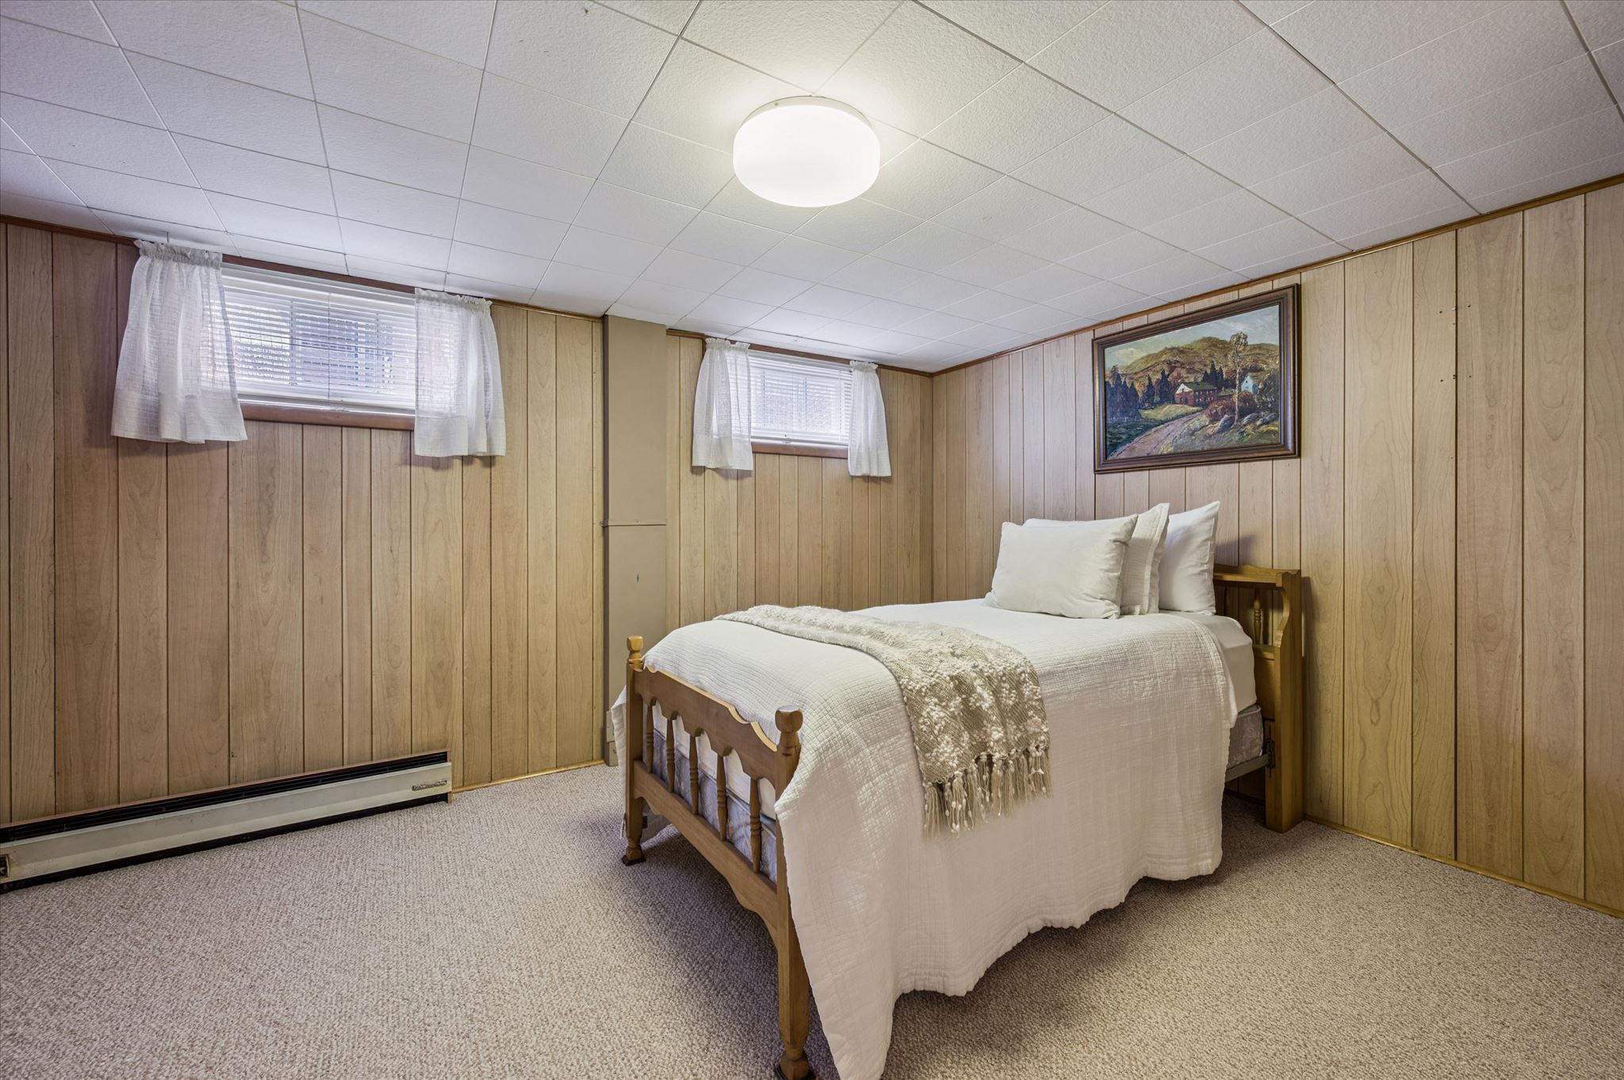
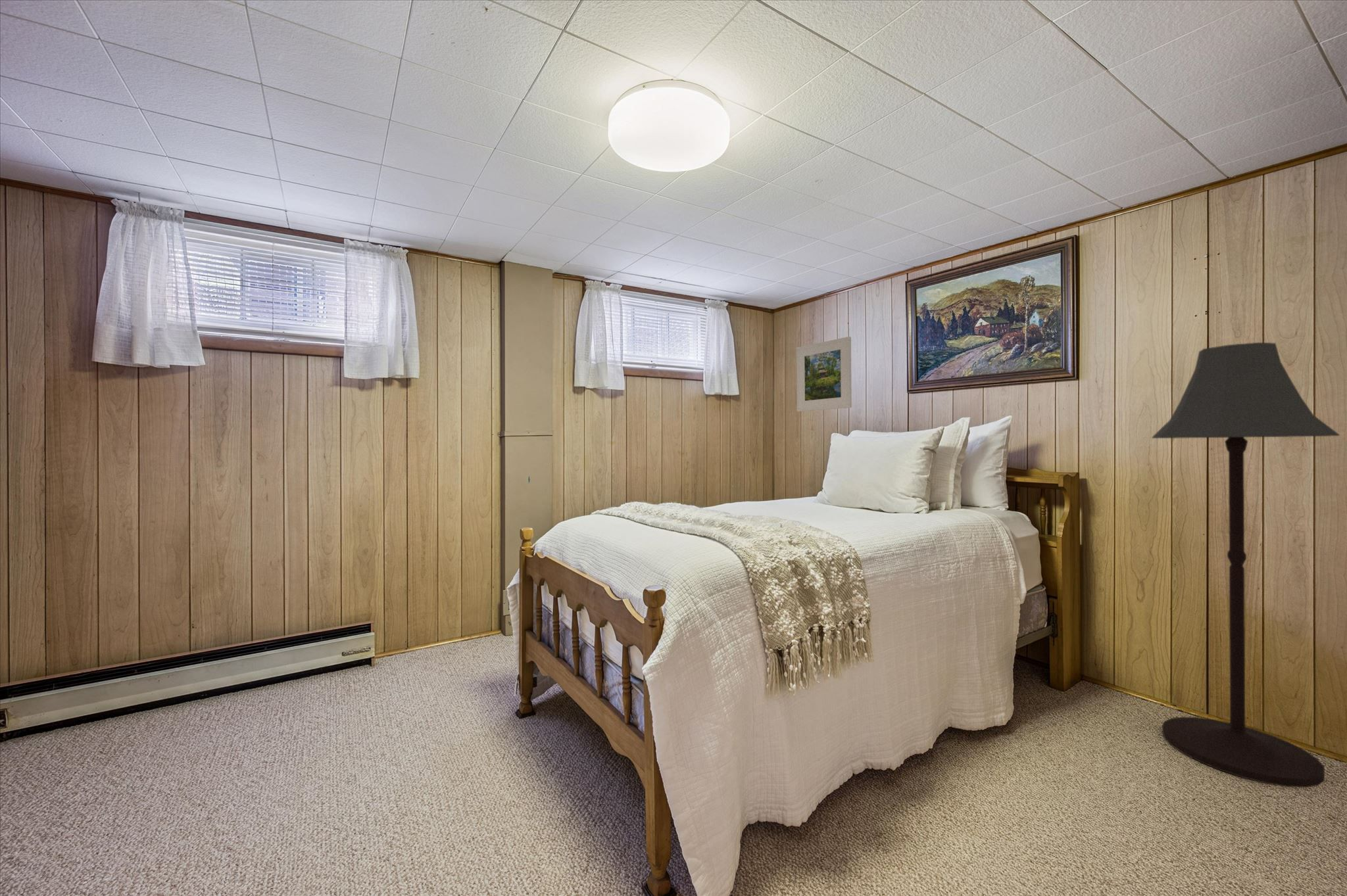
+ floor lamp [1151,342,1340,788]
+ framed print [796,336,852,412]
